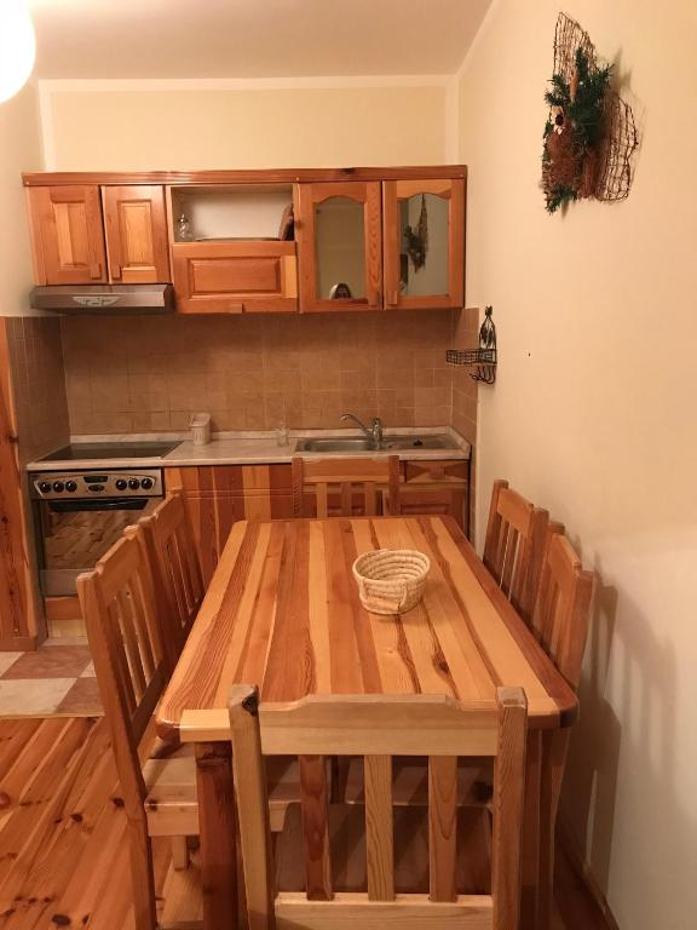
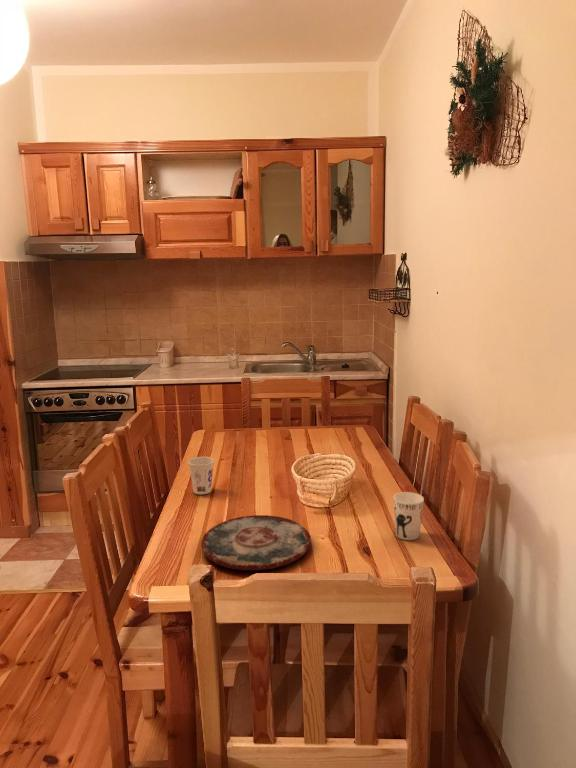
+ plate [200,514,312,571]
+ cup [187,456,215,495]
+ cup [392,491,425,541]
